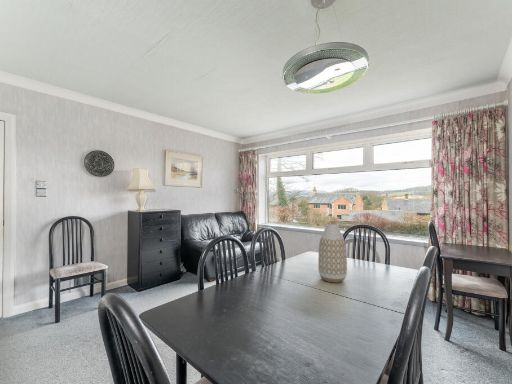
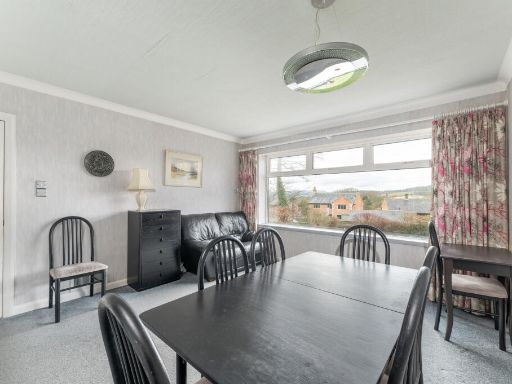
- vase [317,223,348,284]
